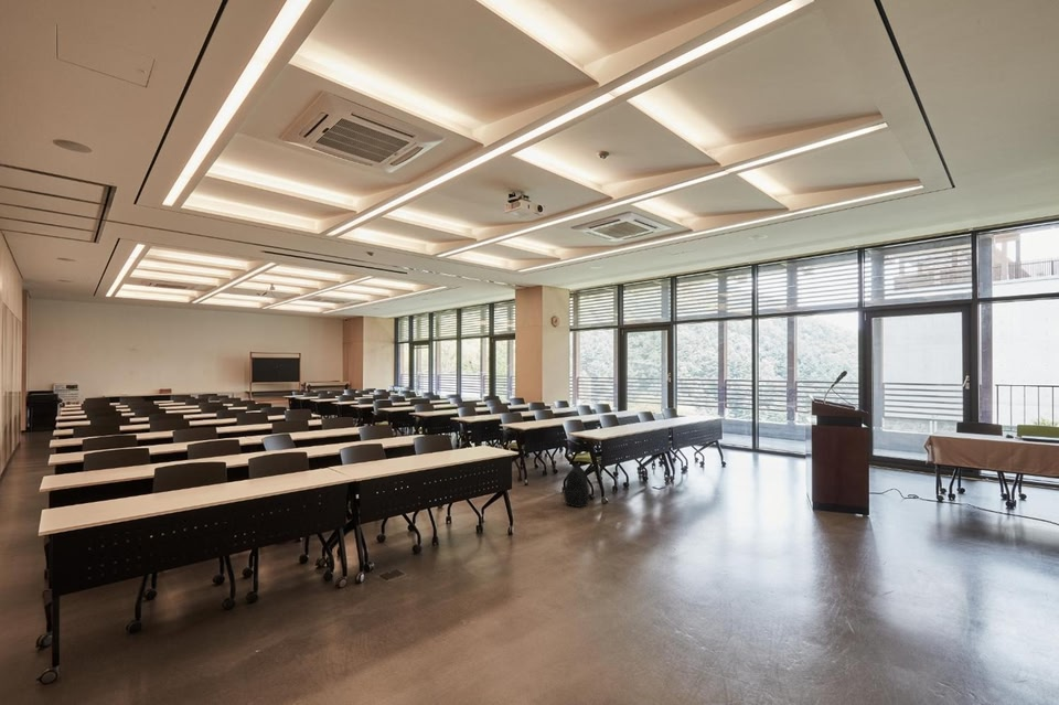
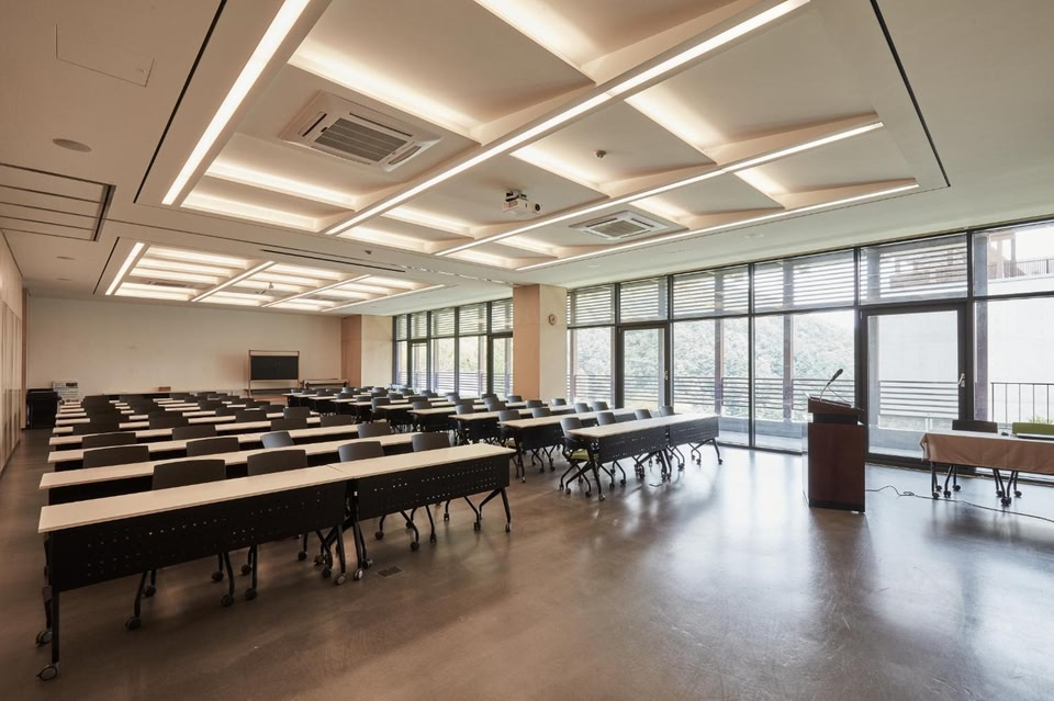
- backpack [563,463,590,509]
